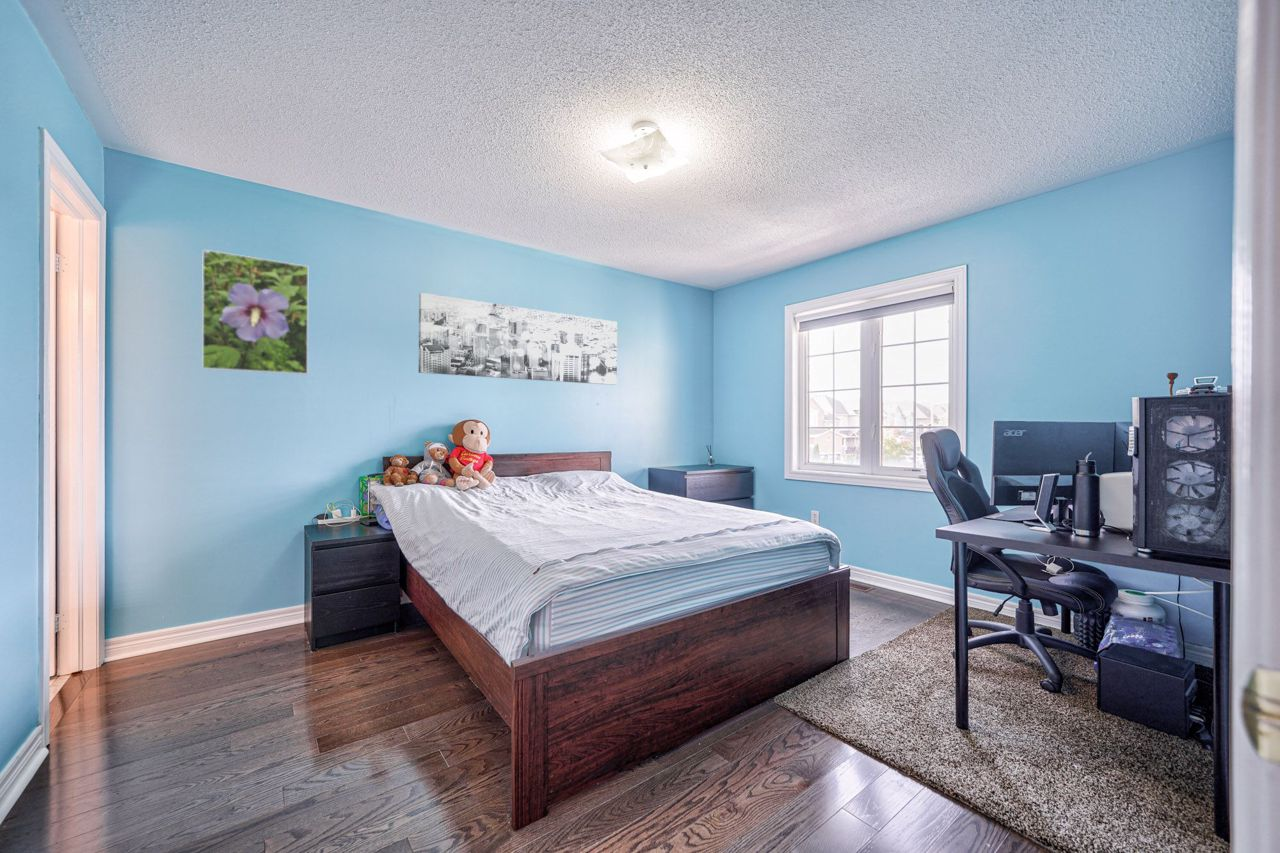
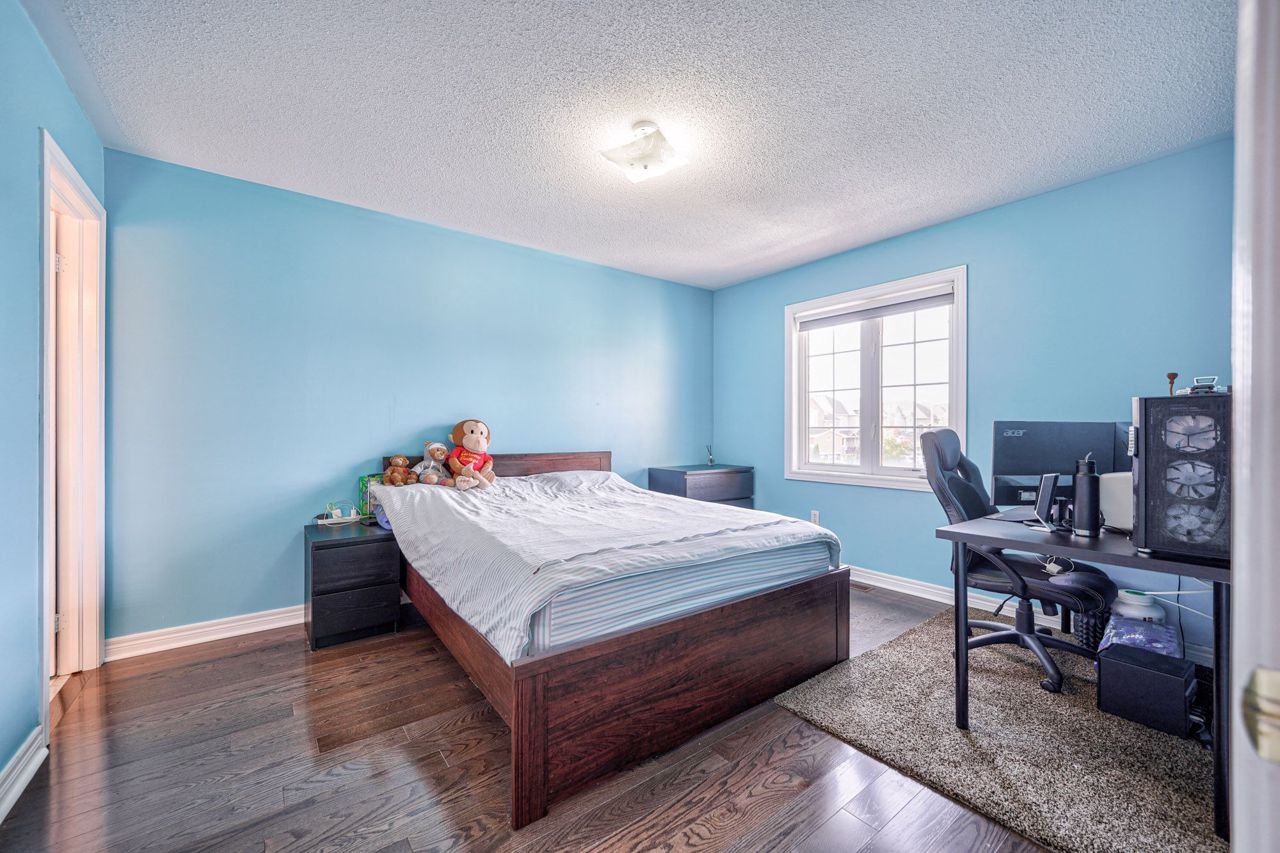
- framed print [201,248,309,376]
- wall art [418,292,618,386]
